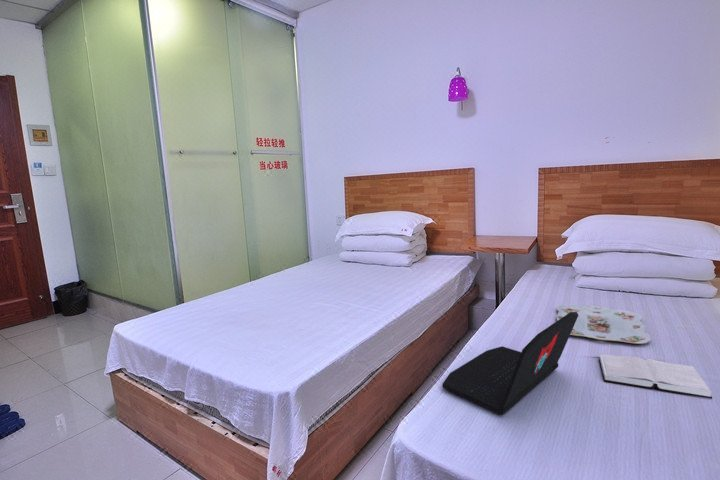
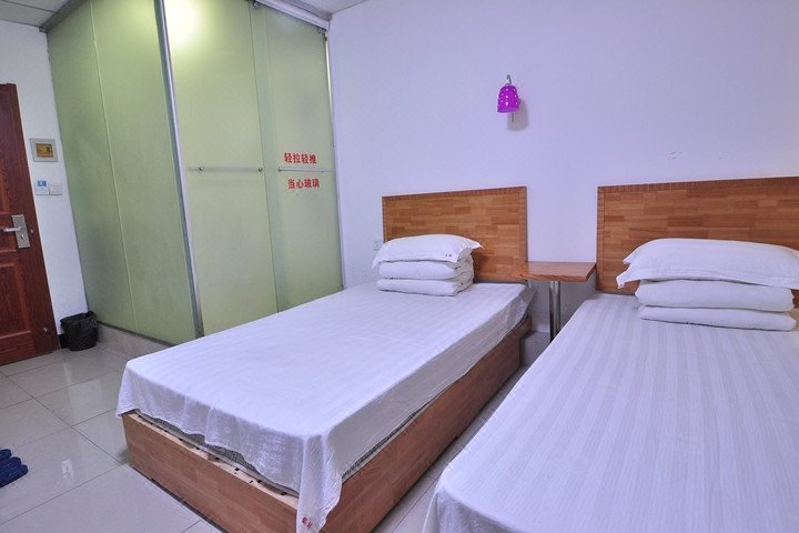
- hardback book [598,353,713,400]
- laptop [441,312,578,416]
- serving tray [556,304,652,345]
